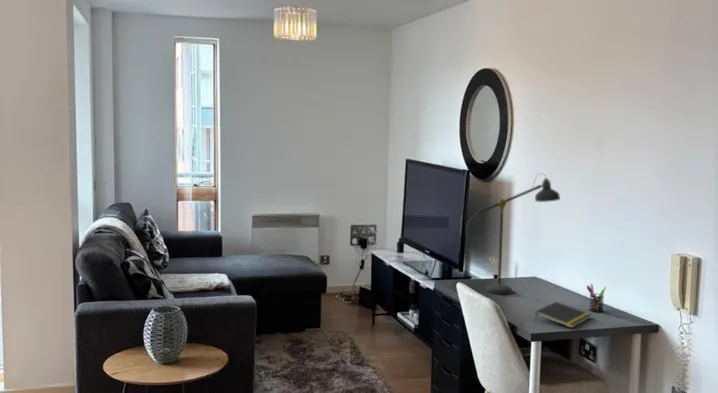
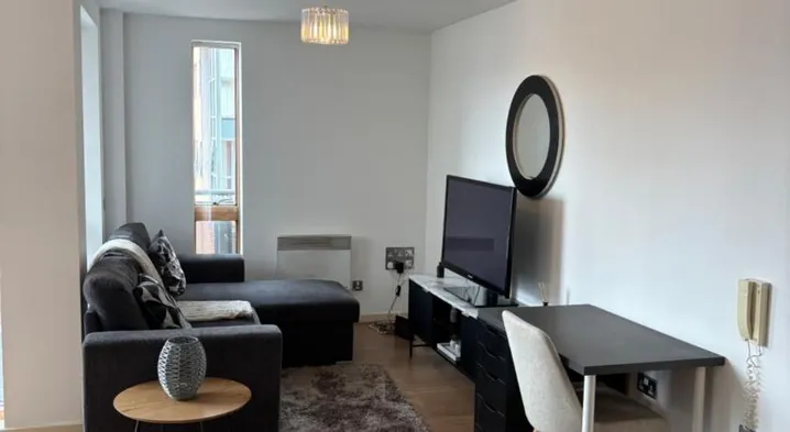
- notepad [534,301,592,329]
- pen holder [586,283,607,313]
- desk lamp [465,172,561,295]
